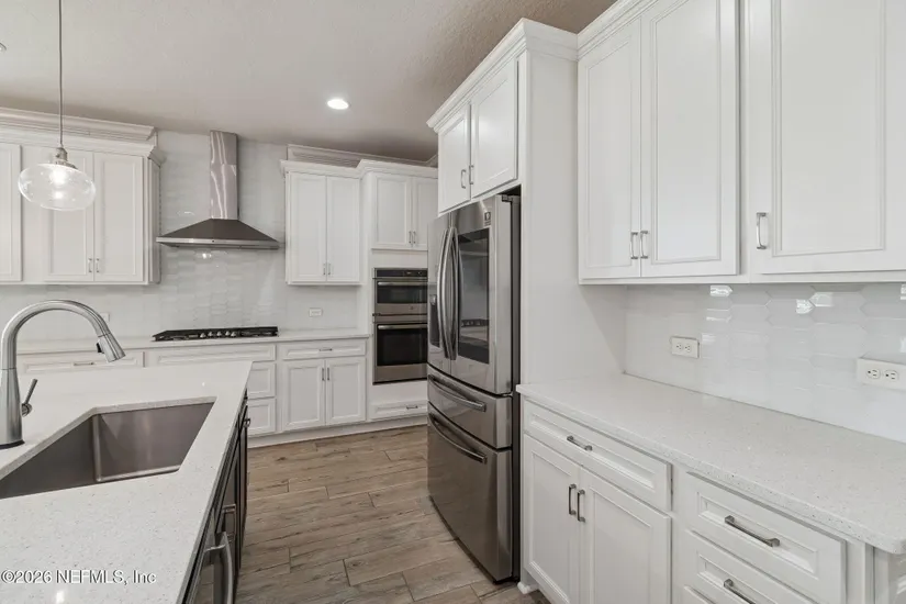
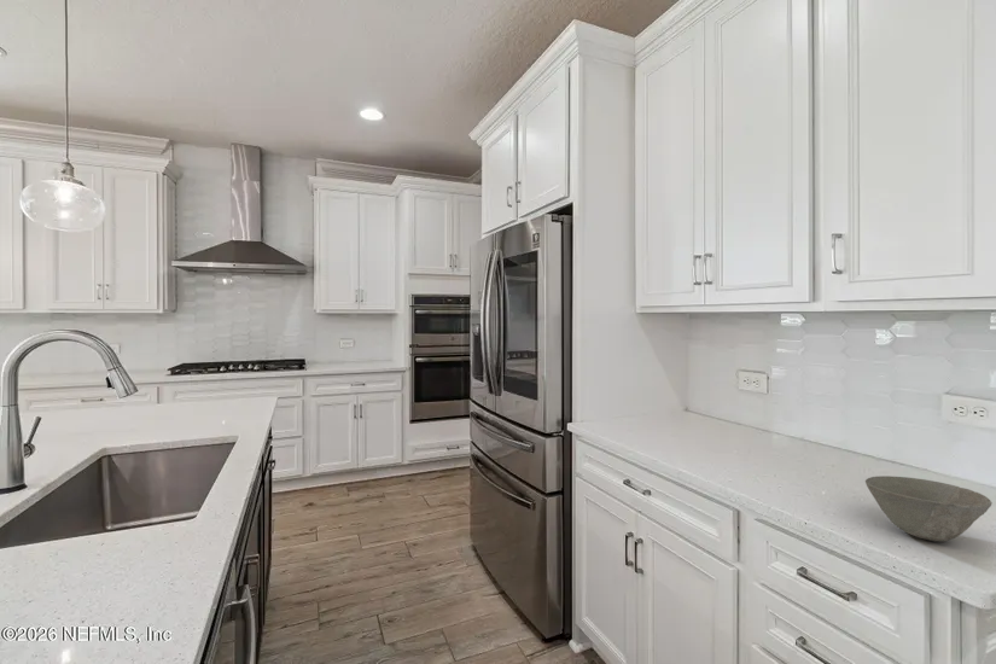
+ bowl [864,474,994,542]
